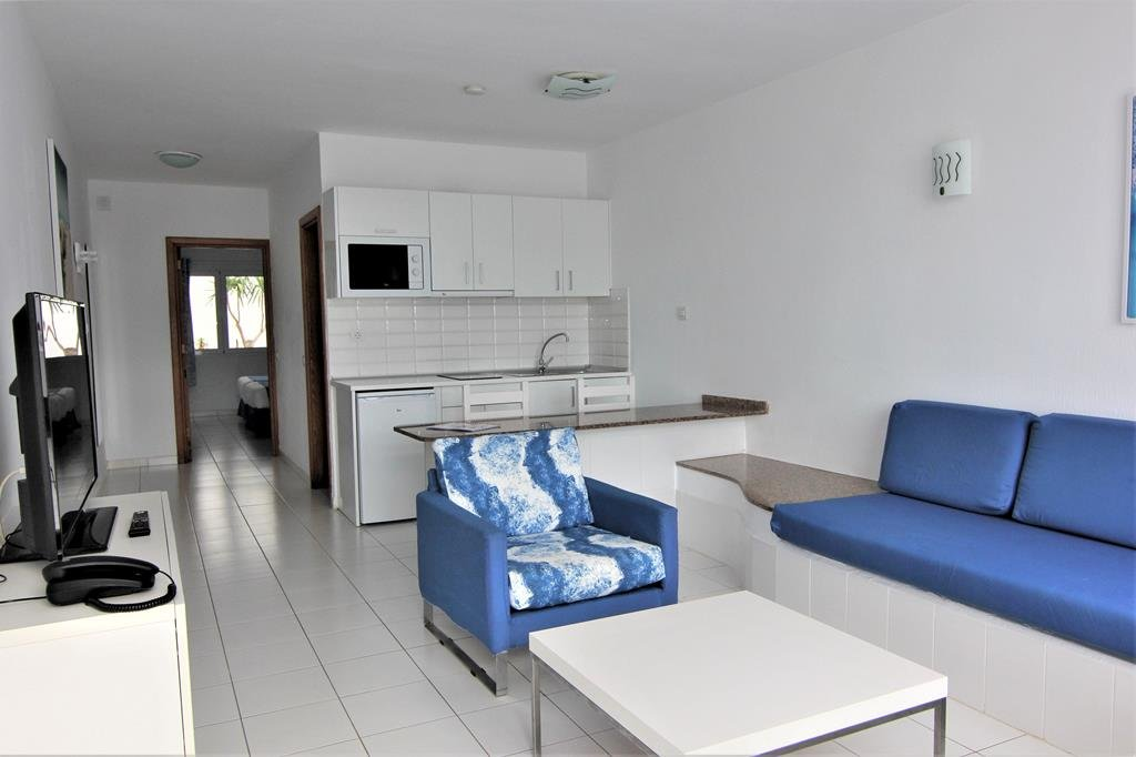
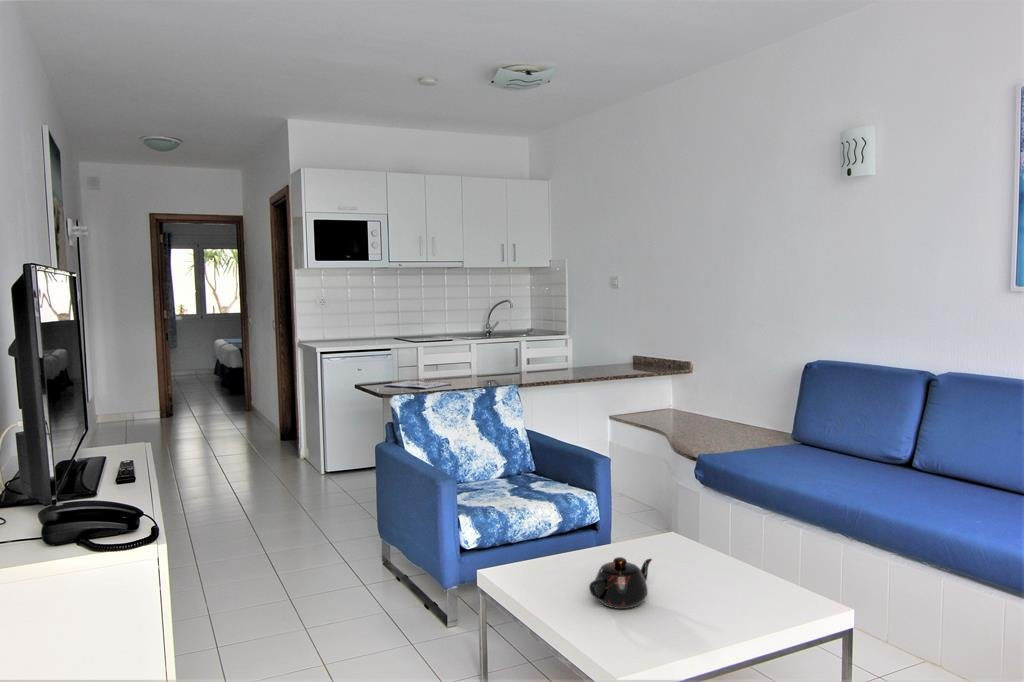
+ teapot [588,556,653,610]
